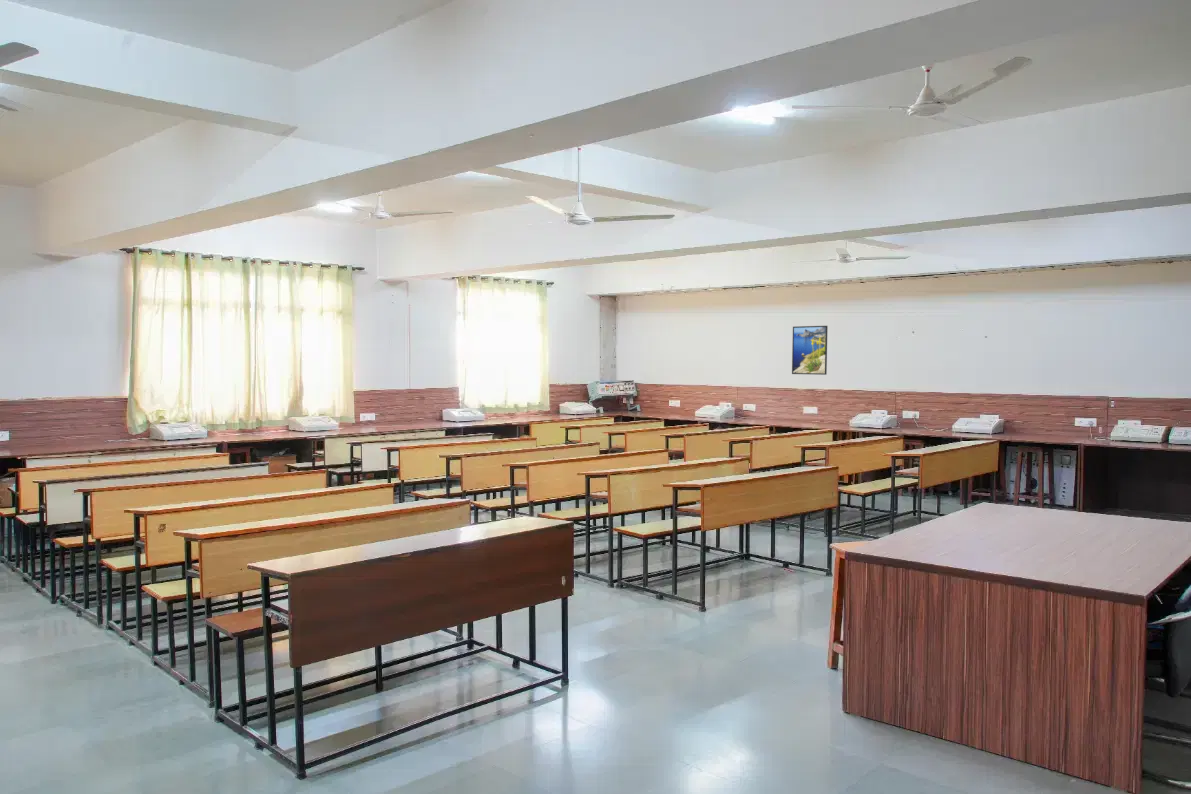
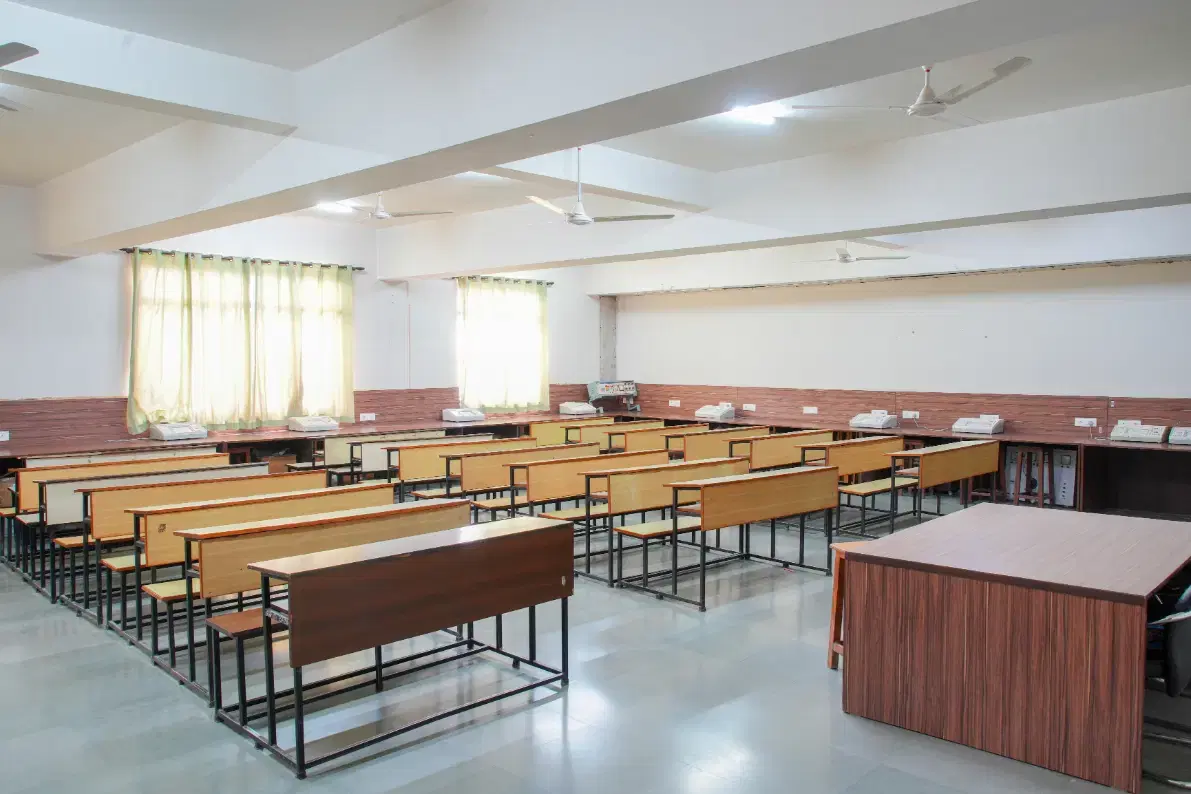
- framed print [791,325,829,376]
